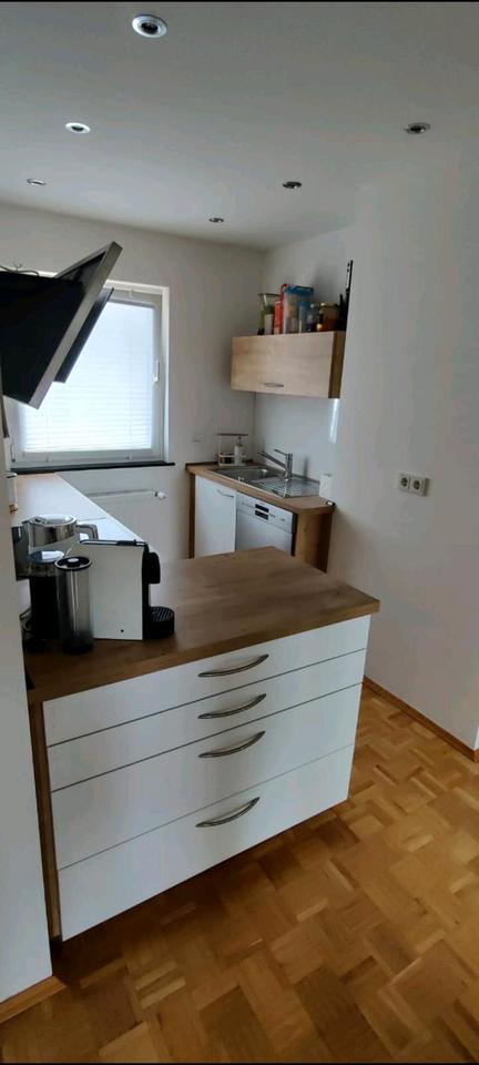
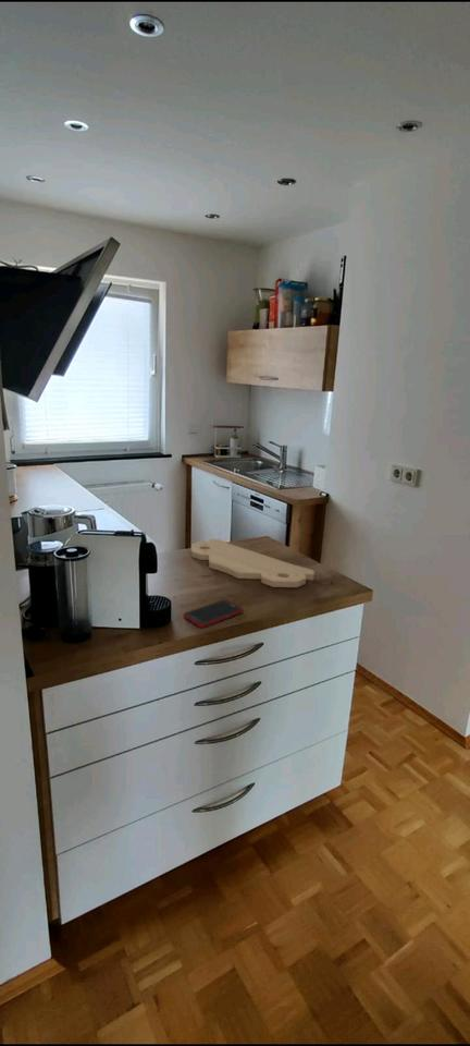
+ cutting board [190,537,316,588]
+ cell phone [183,599,245,629]
